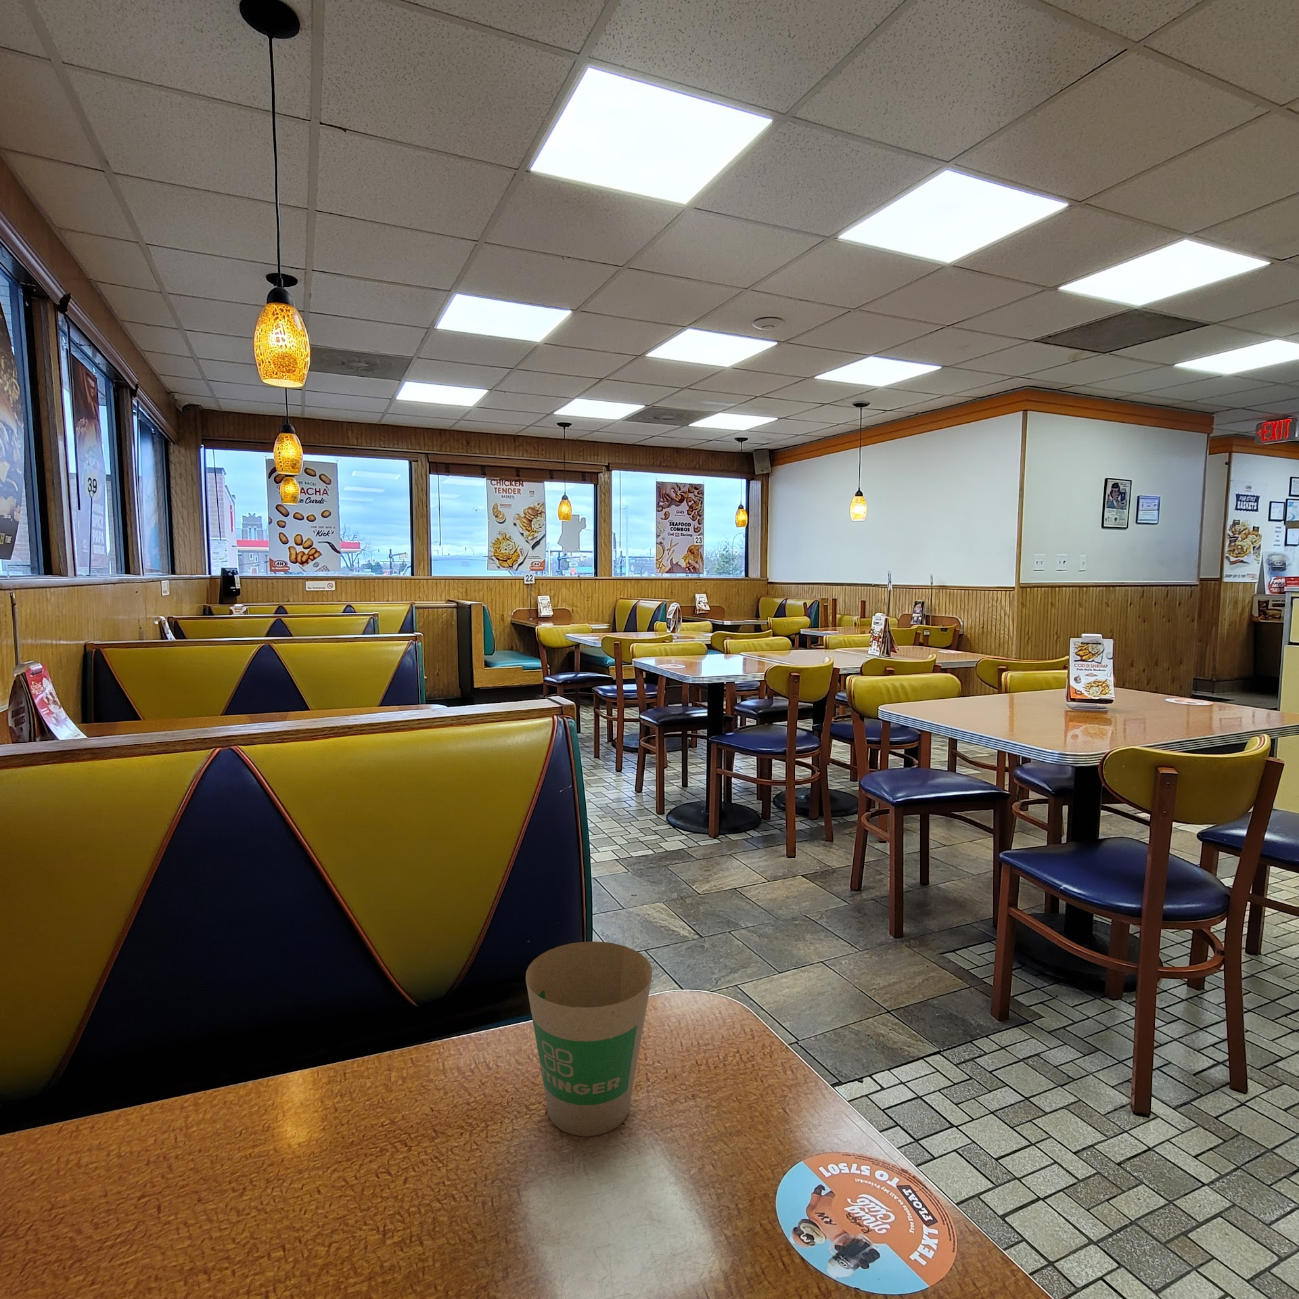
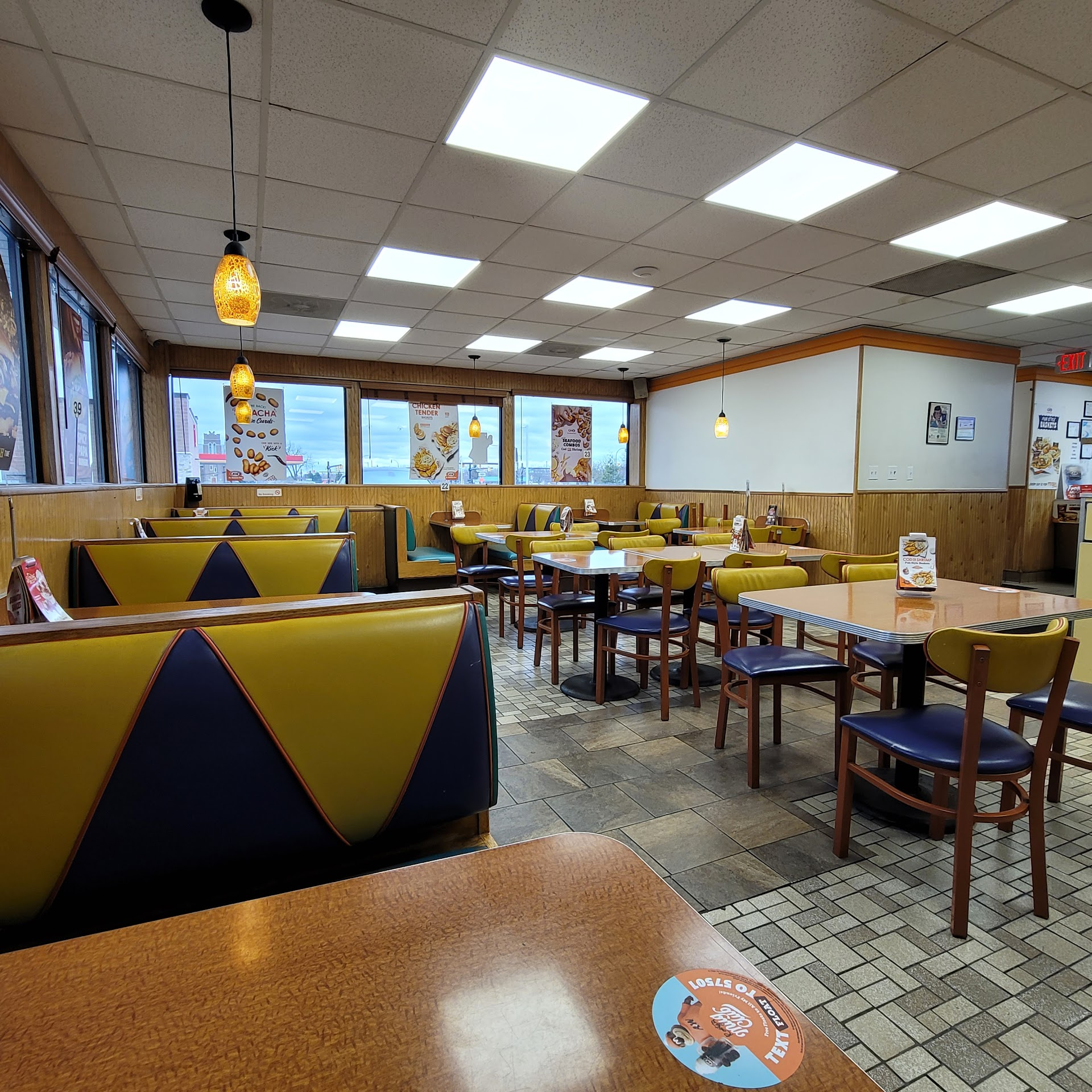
- paper cup [525,941,653,1136]
